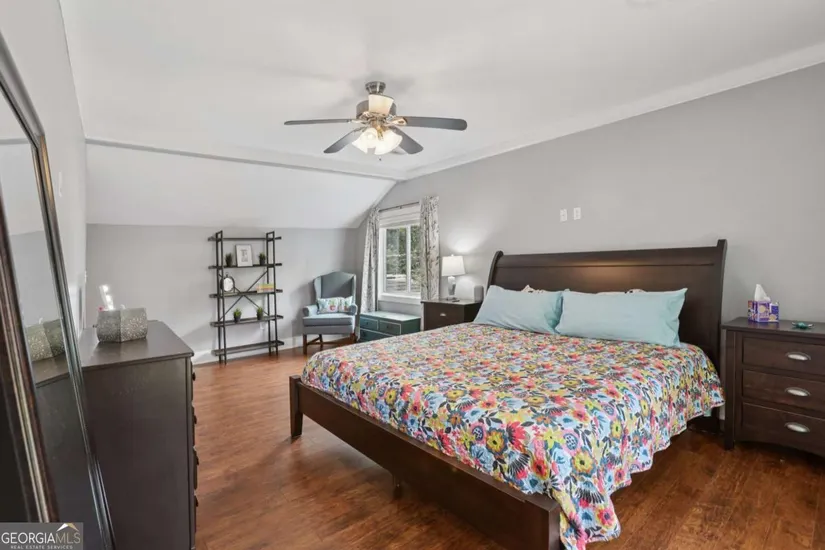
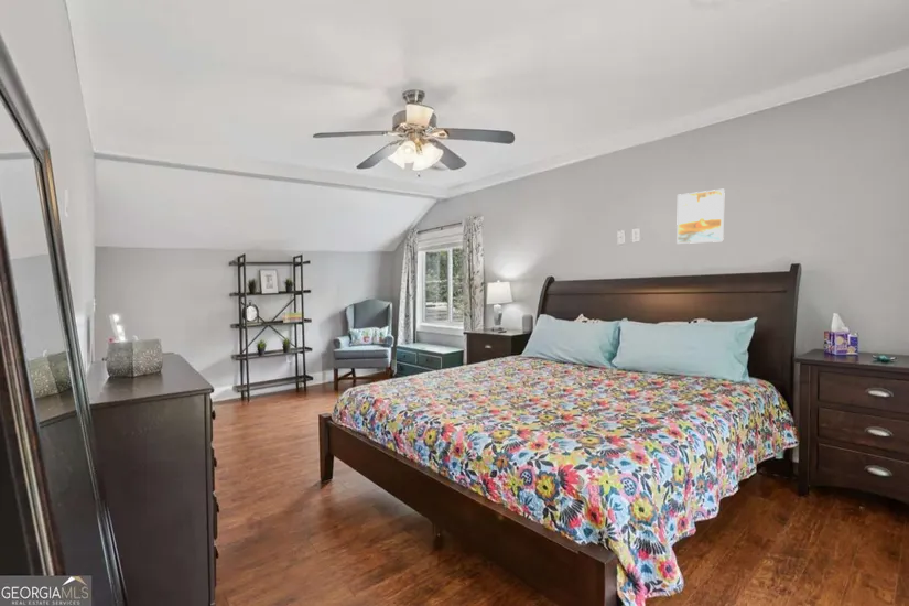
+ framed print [675,188,726,245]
